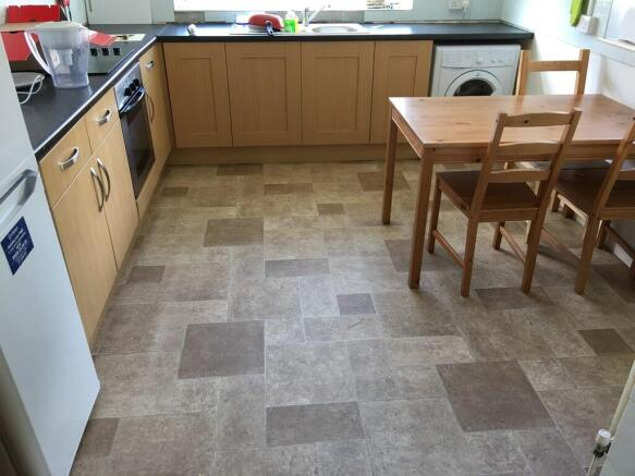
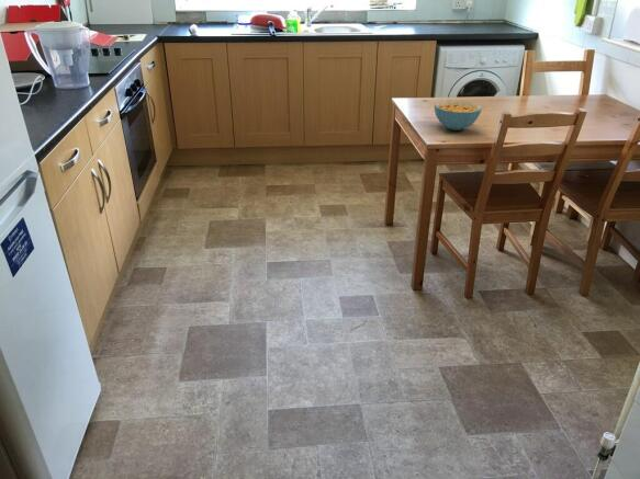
+ cereal bowl [434,99,483,132]
